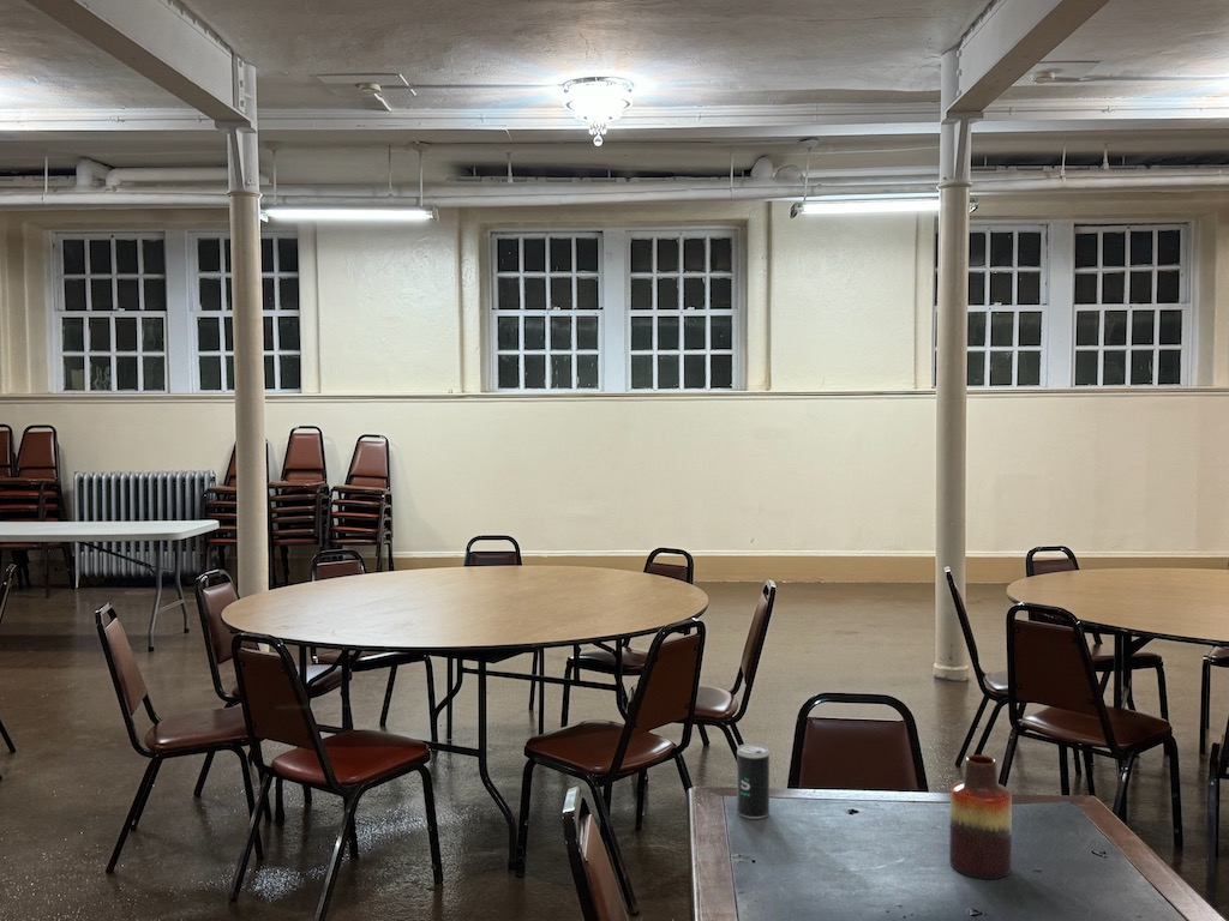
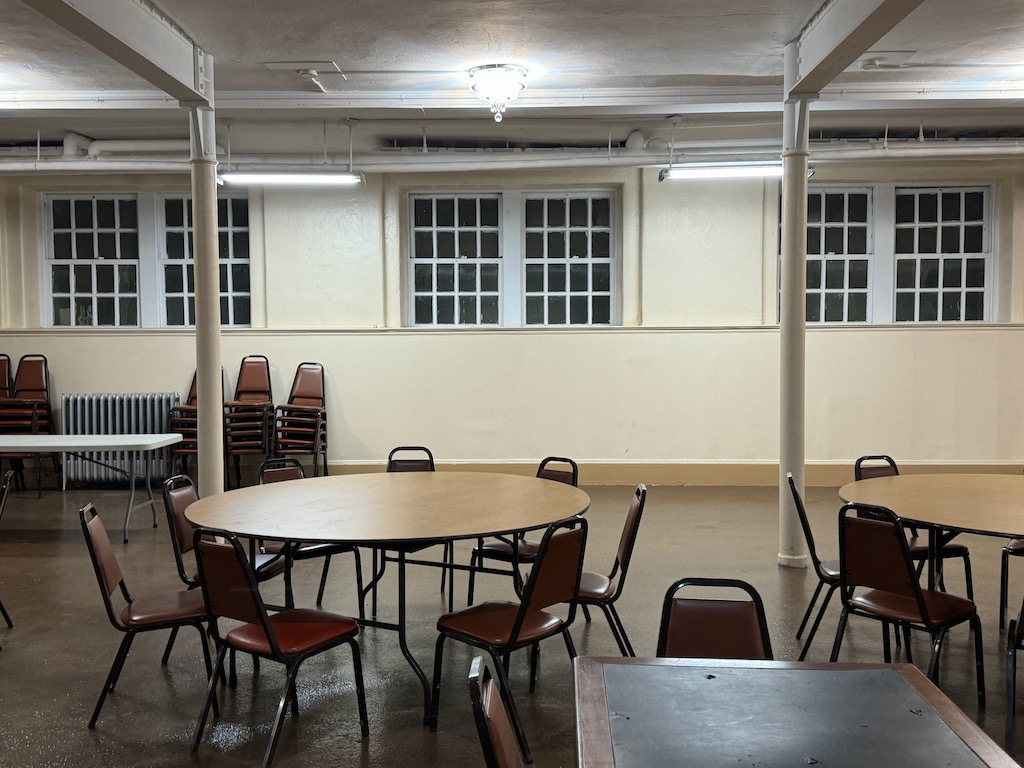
- vase [948,754,1013,880]
- beverage can [736,742,771,820]
